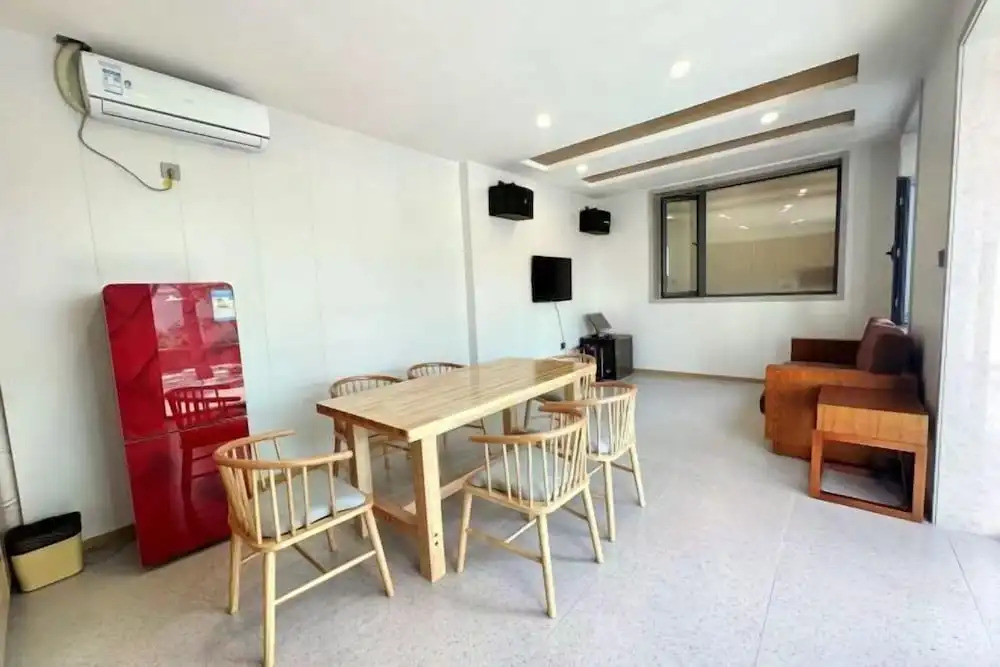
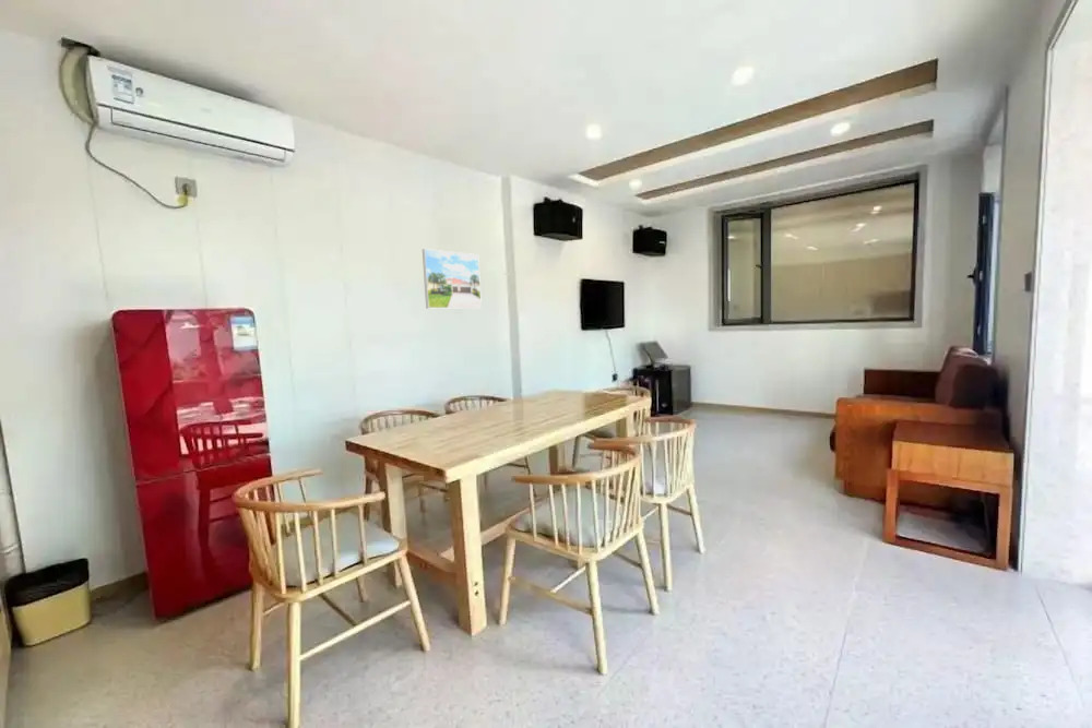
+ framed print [422,248,483,309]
